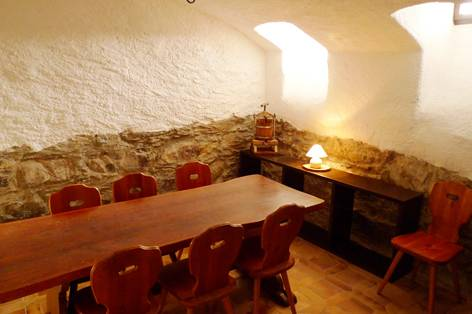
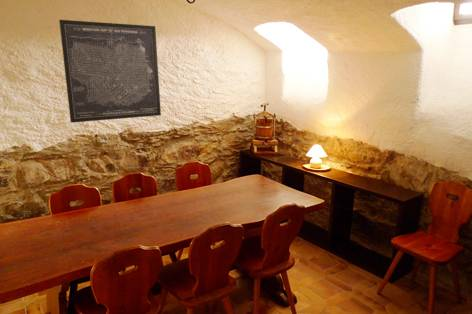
+ wall art [58,19,162,124]
